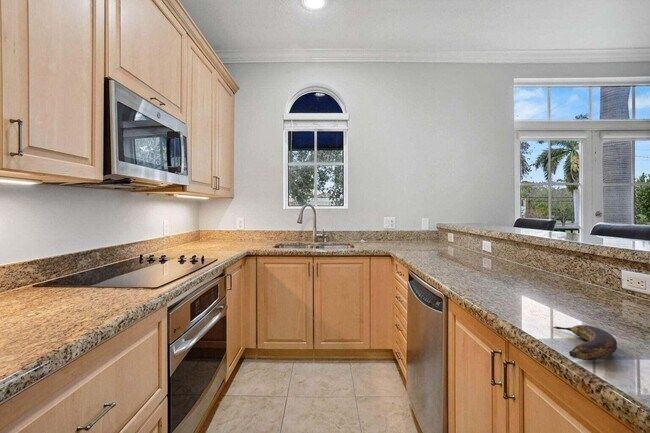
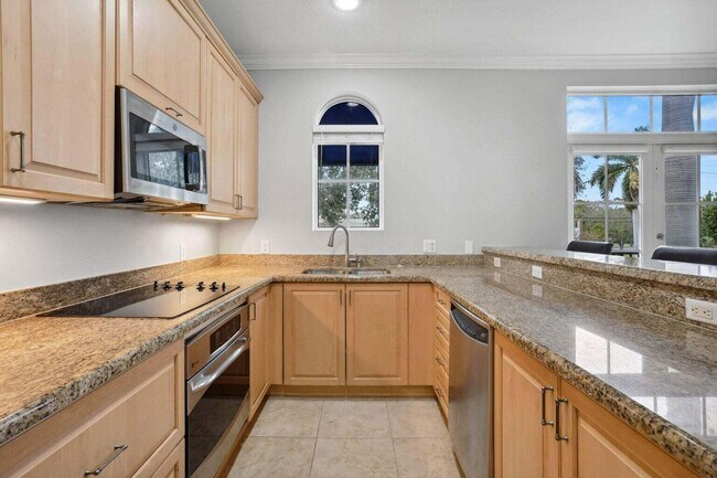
- banana [551,324,618,361]
